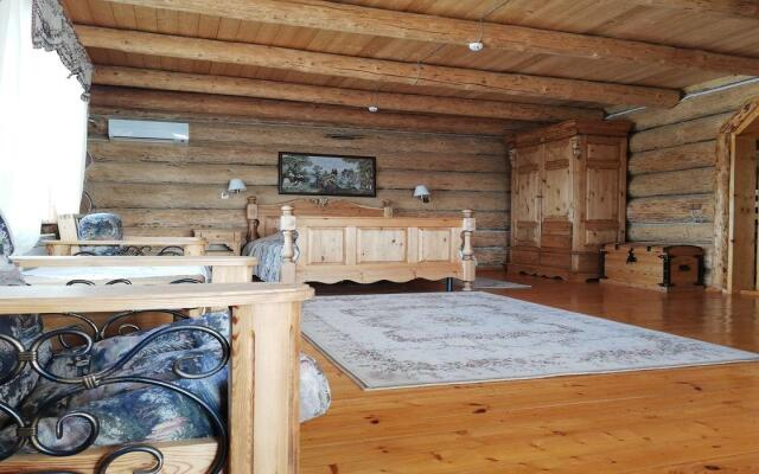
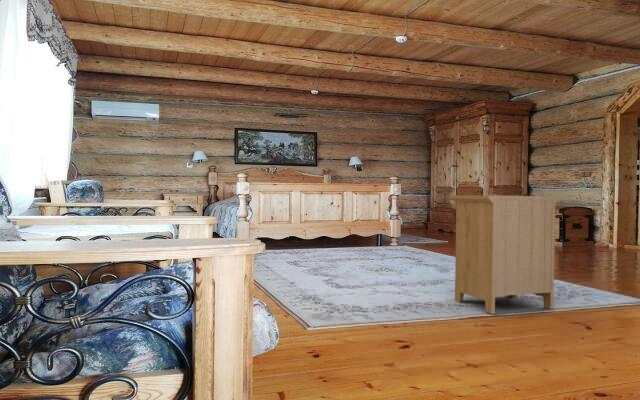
+ nightstand [448,194,561,315]
